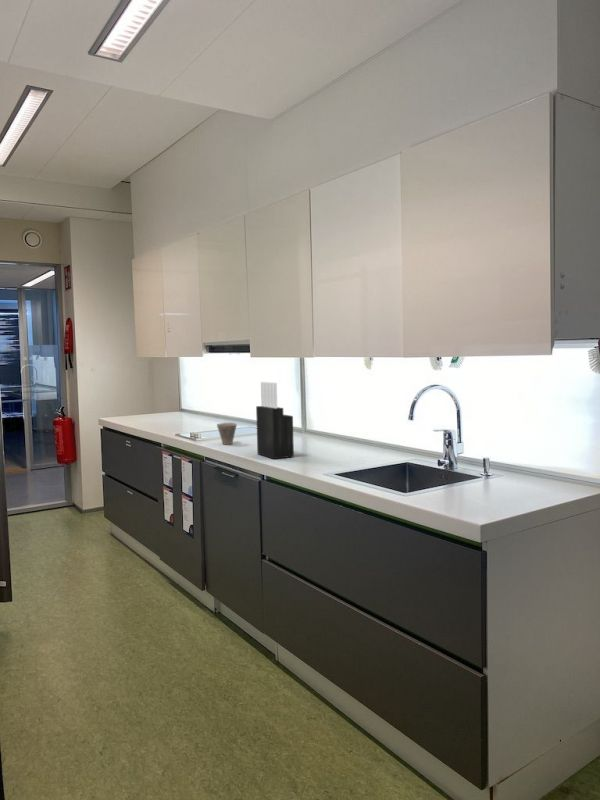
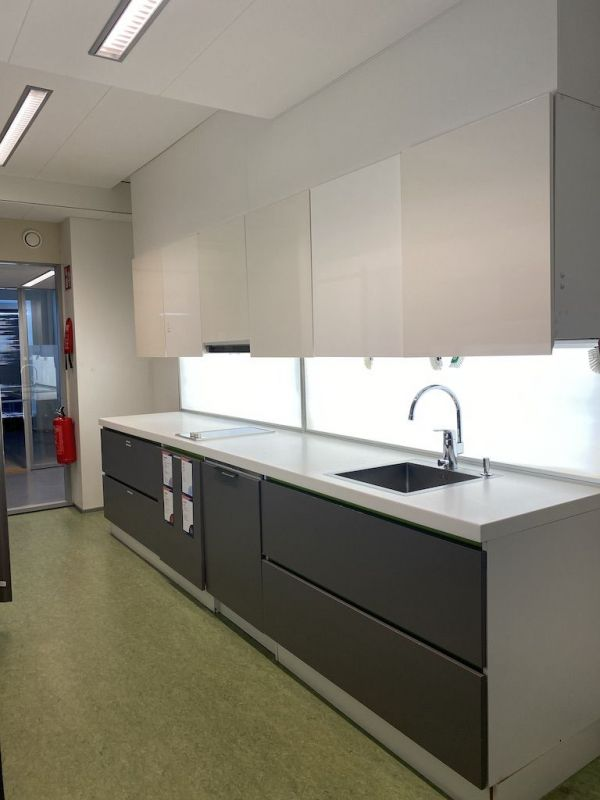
- knife block [255,381,295,460]
- cup [216,422,238,446]
